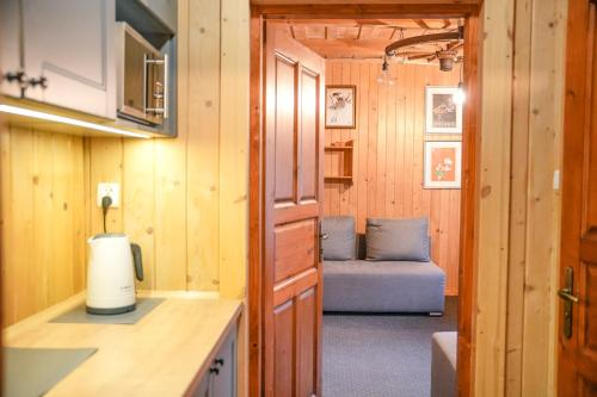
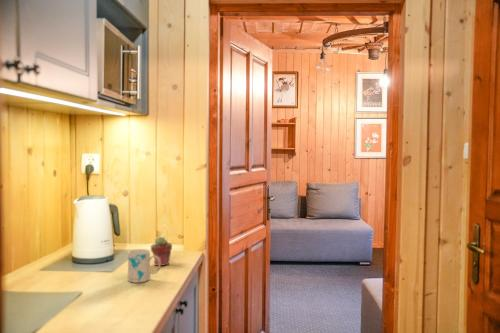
+ mug [127,248,161,284]
+ potted succulent [150,236,173,267]
